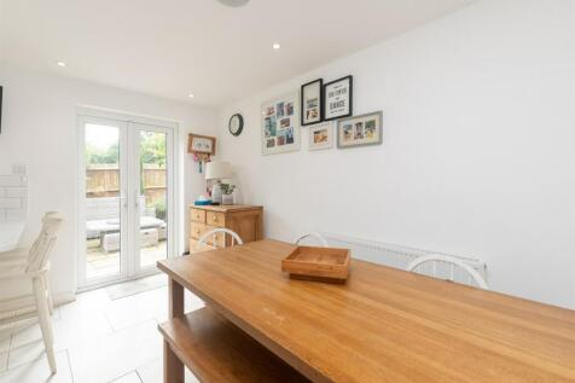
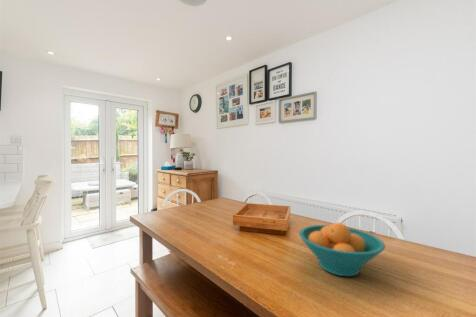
+ fruit bowl [298,222,386,277]
